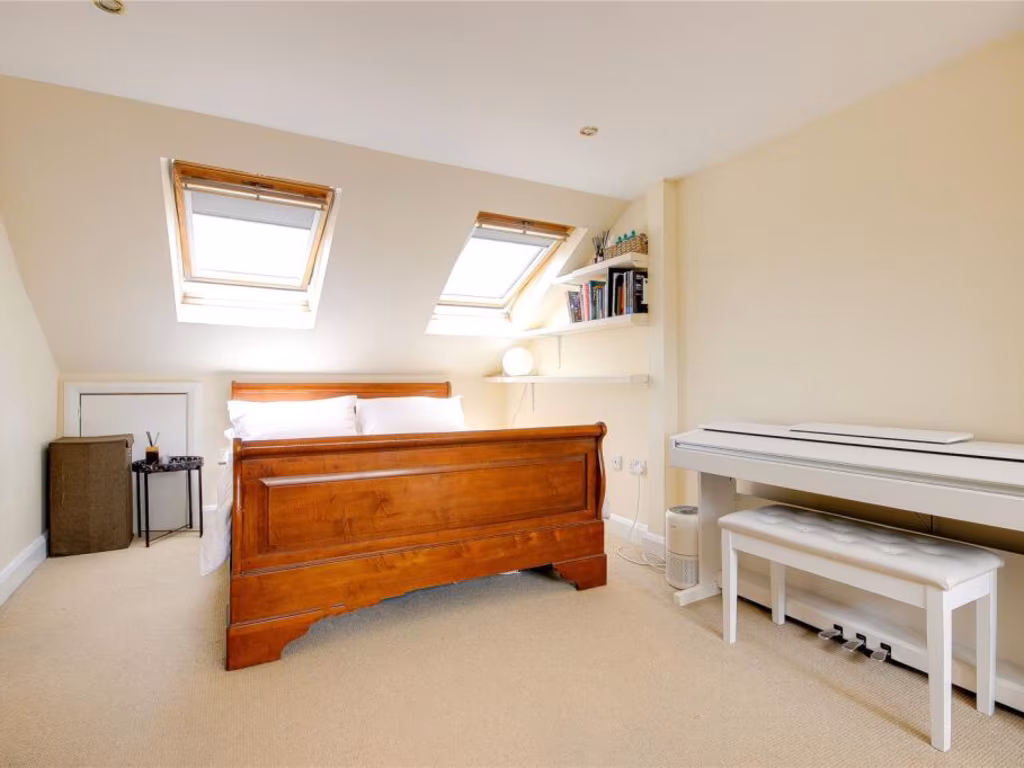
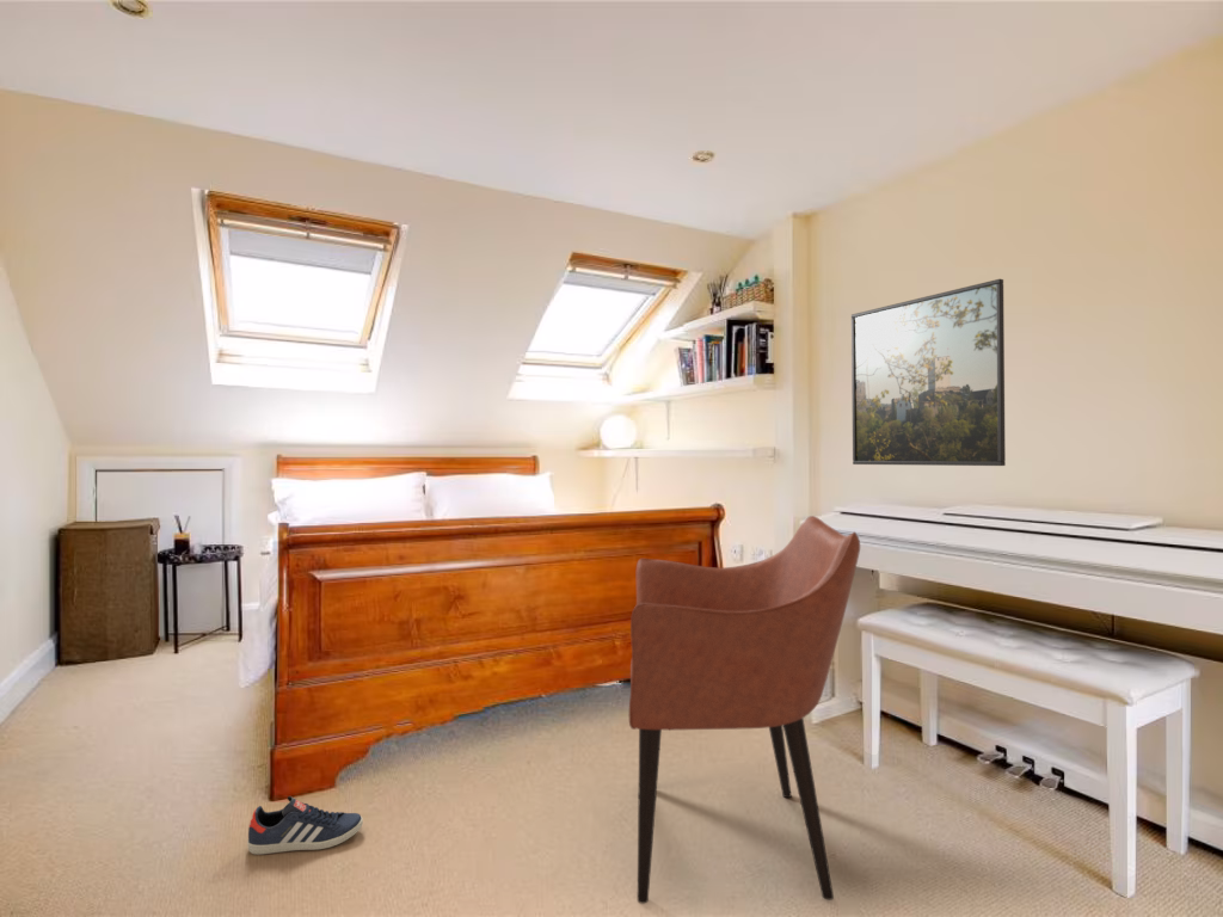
+ sneaker [246,795,364,856]
+ armchair [628,515,861,905]
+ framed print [850,278,1007,467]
